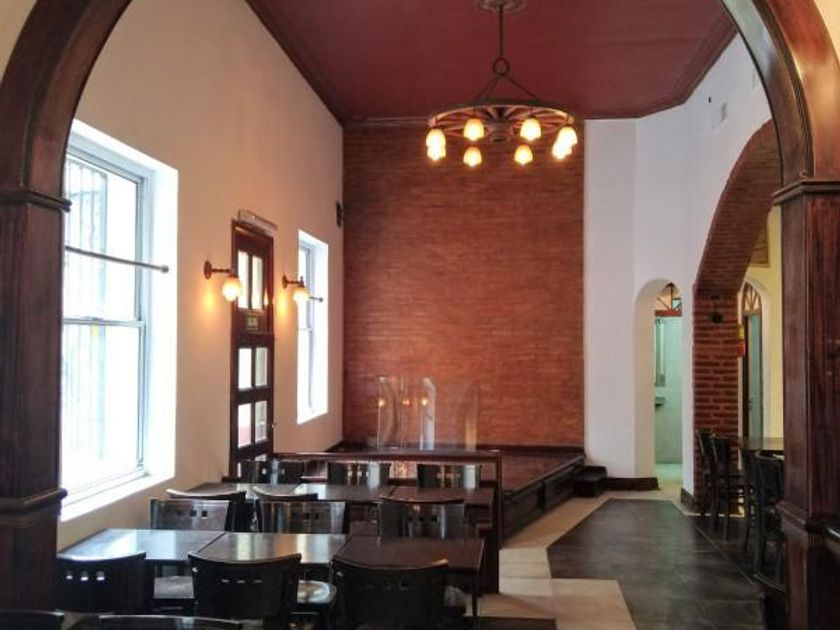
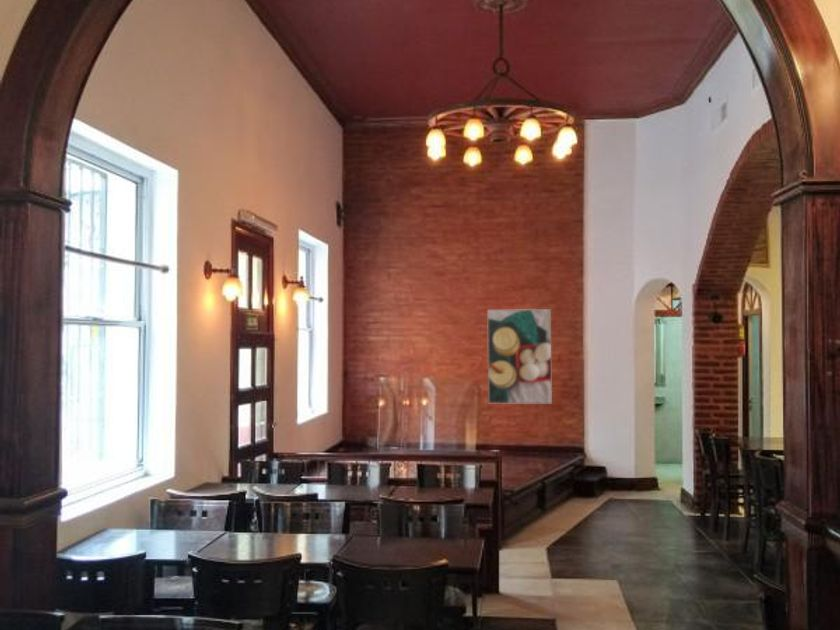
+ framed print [487,308,553,404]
